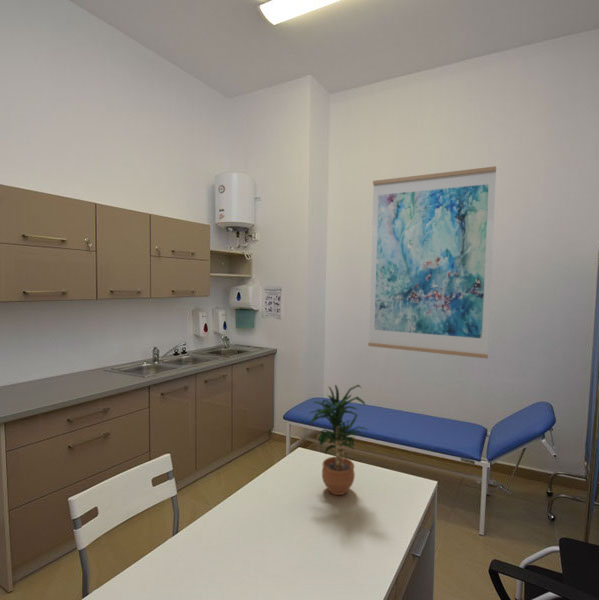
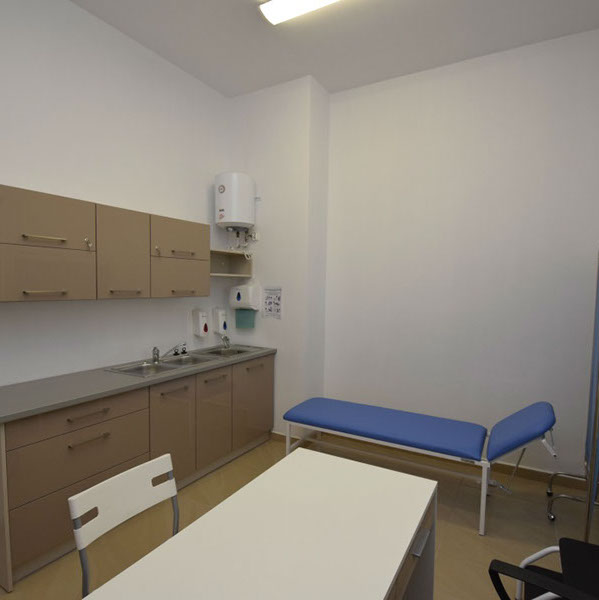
- potted plant [308,383,369,496]
- wall art [367,165,497,360]
